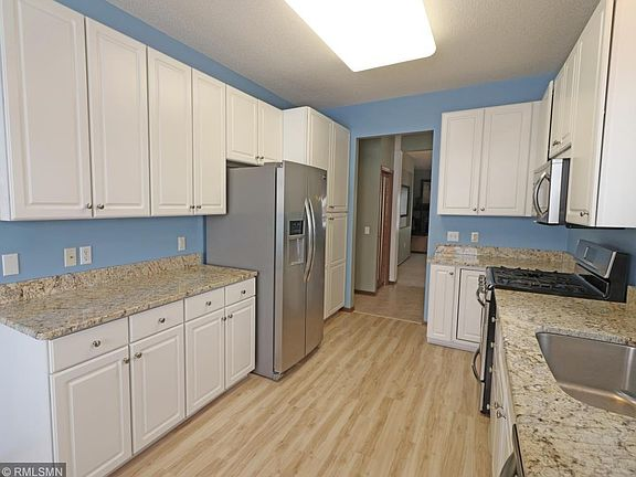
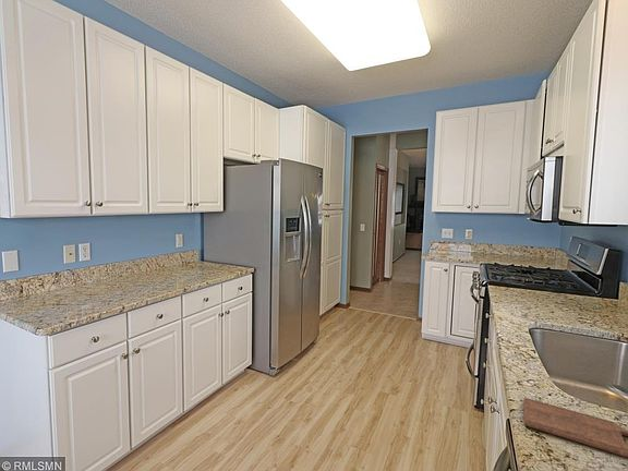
+ cutting board [522,397,628,458]
